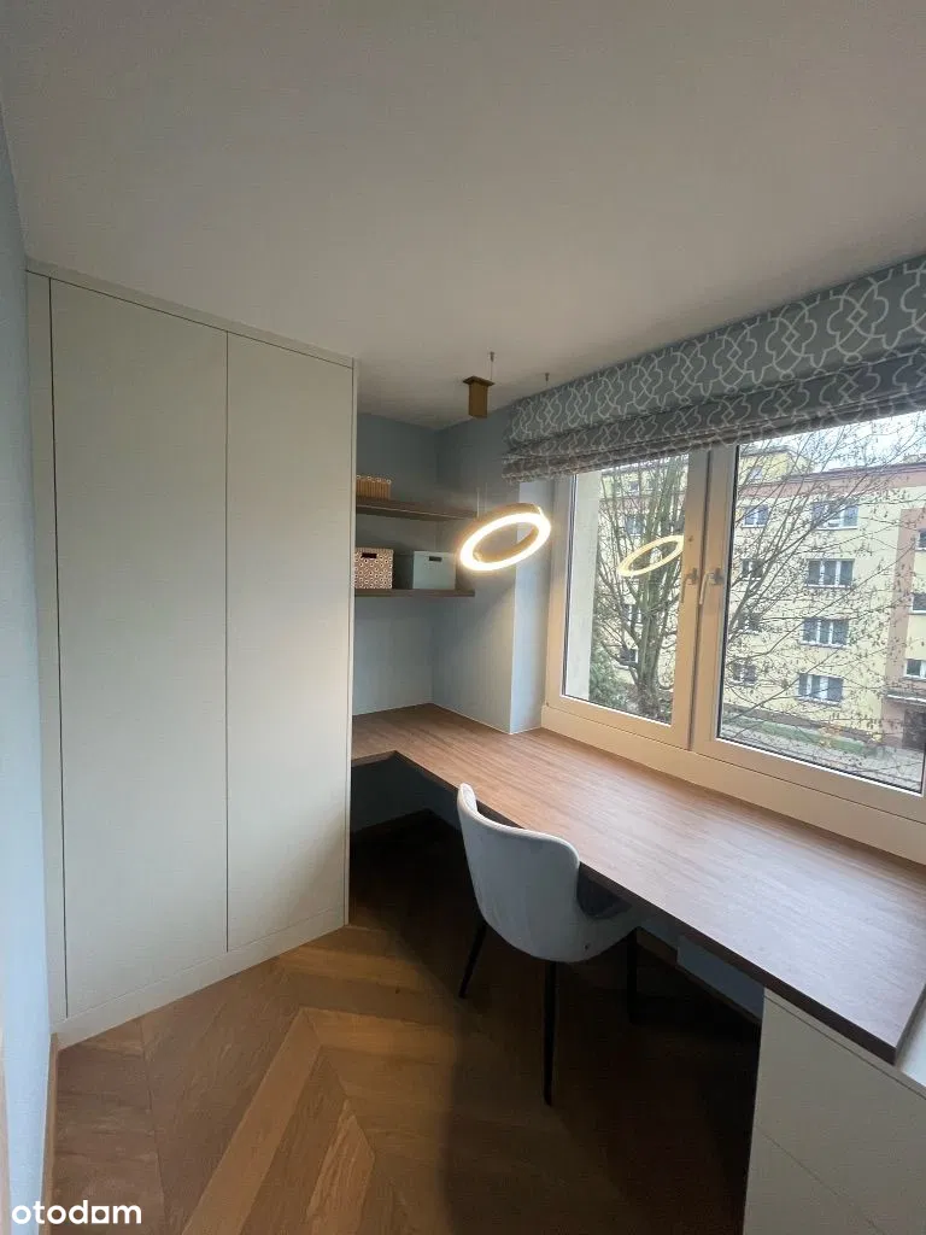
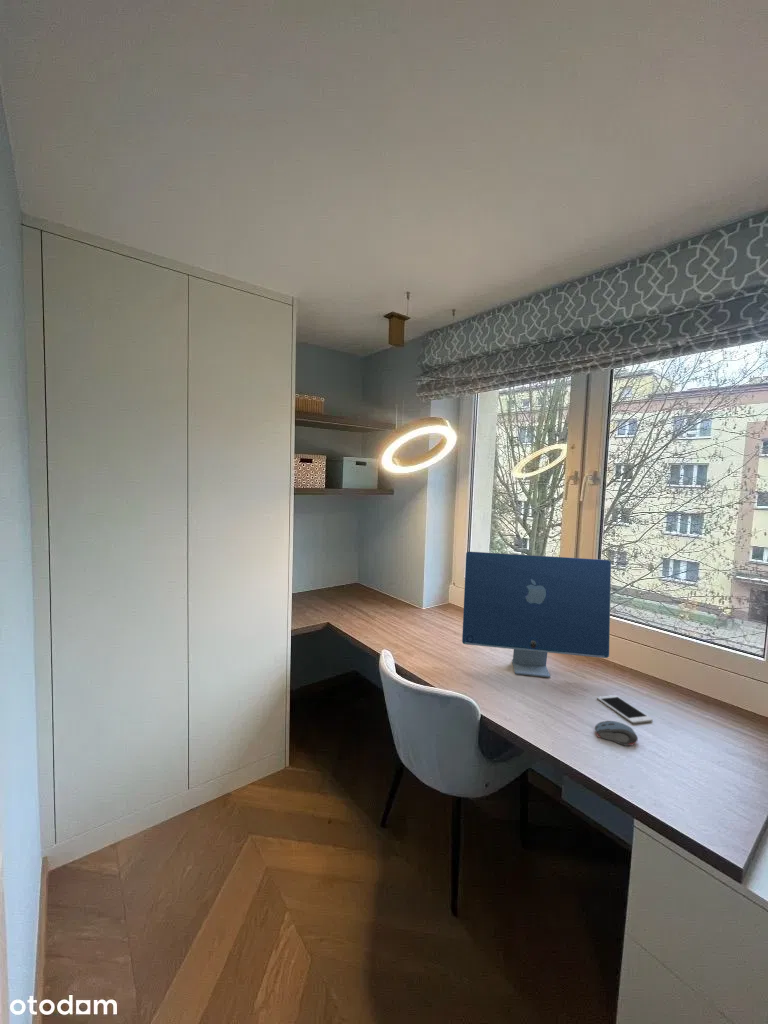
+ computer mouse [594,720,639,747]
+ cell phone [596,694,654,724]
+ computer monitor [461,551,612,679]
